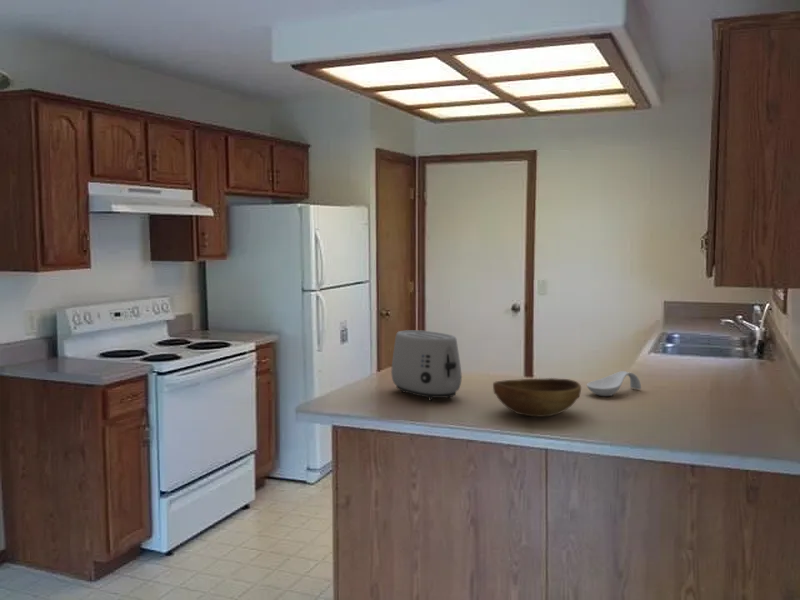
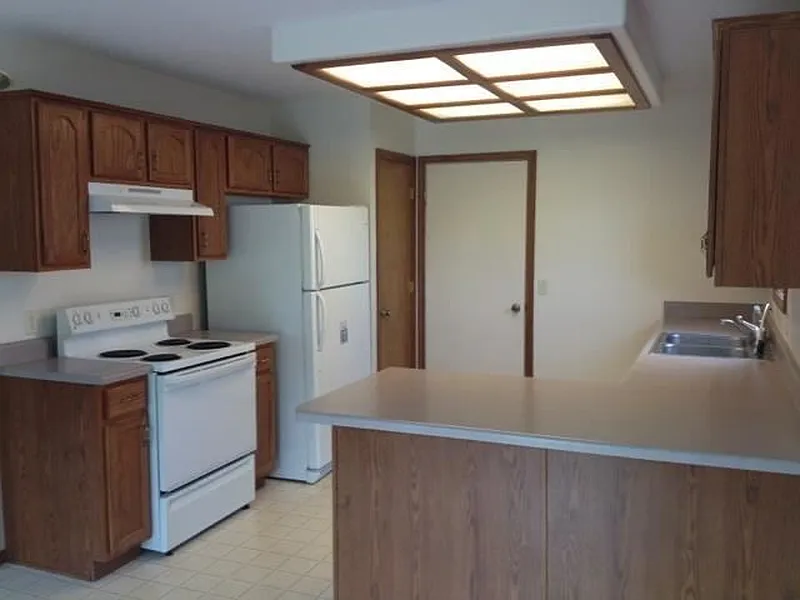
- toaster [390,329,463,402]
- spoon rest [586,370,642,397]
- bowl [492,377,582,418]
